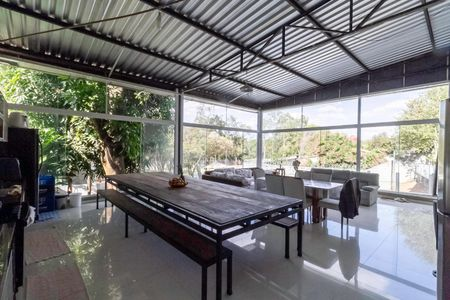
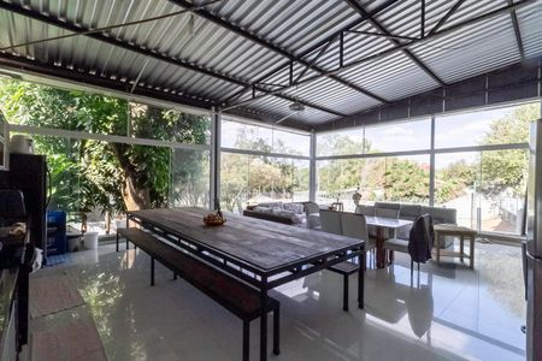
+ side table [431,224,478,270]
